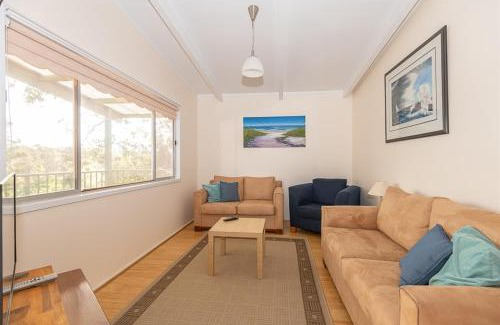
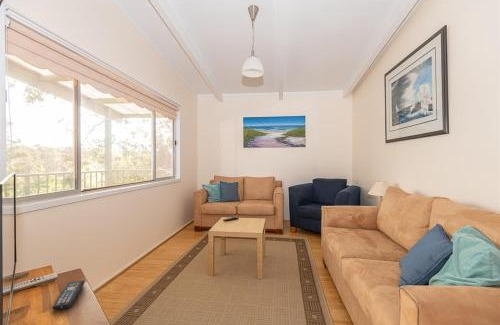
+ remote control [52,279,86,310]
